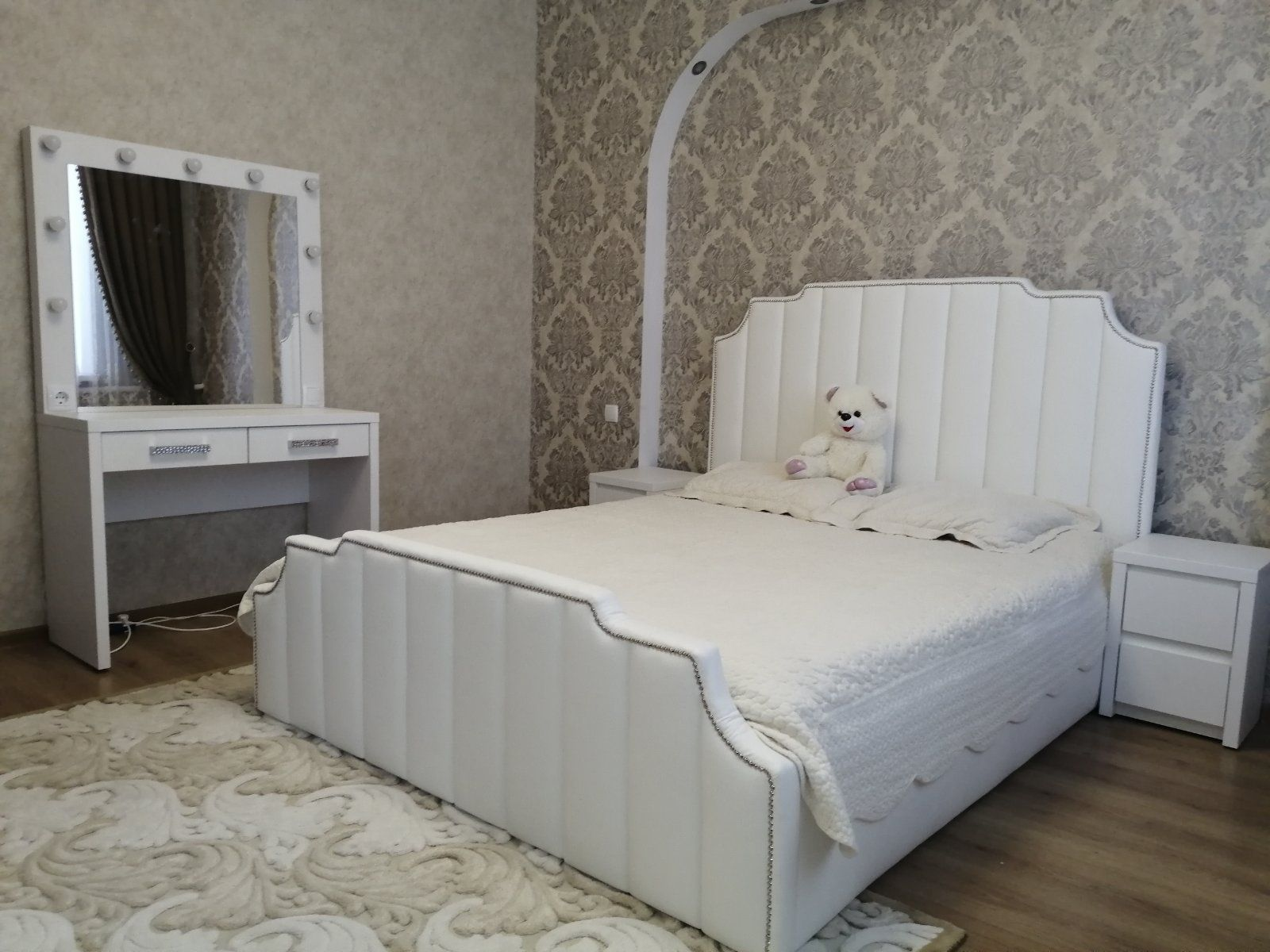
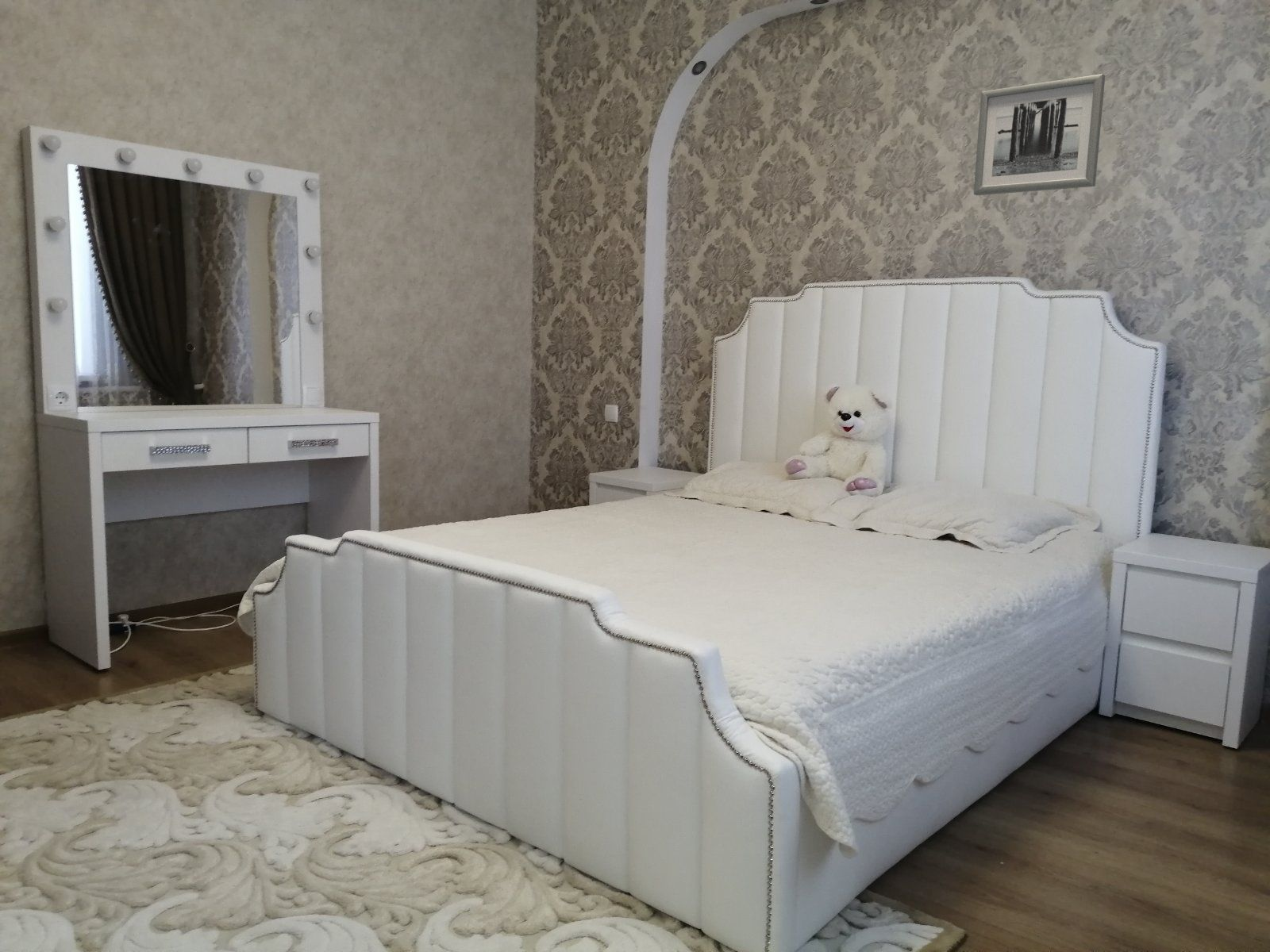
+ wall art [973,73,1106,196]
